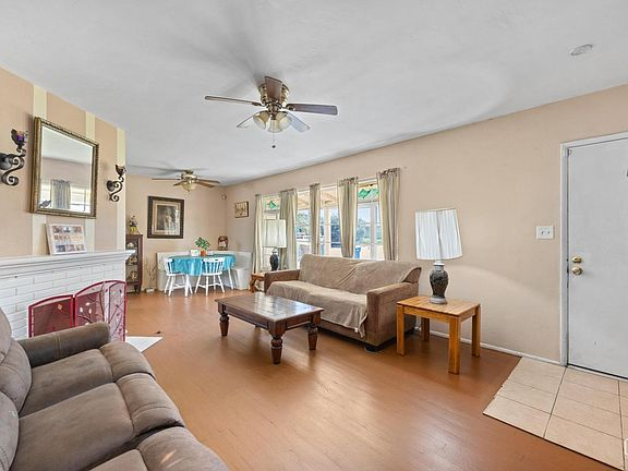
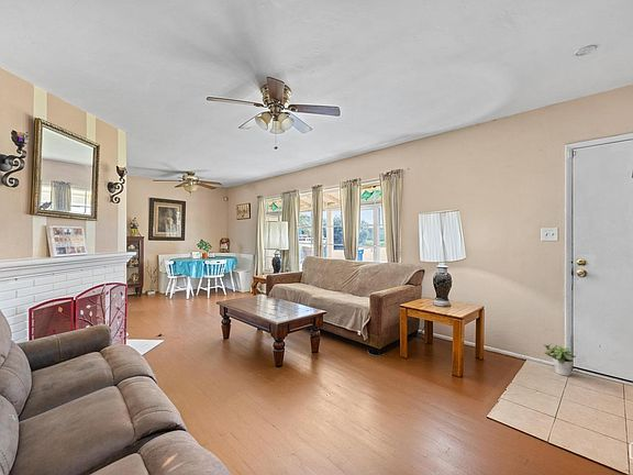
+ potted plant [542,342,577,377]
